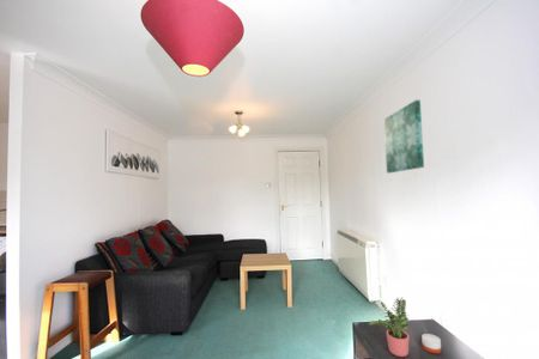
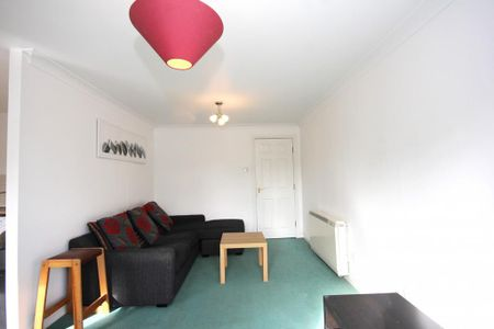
- candle [420,333,442,355]
- potted plant [368,297,411,358]
- wall art [383,99,425,174]
